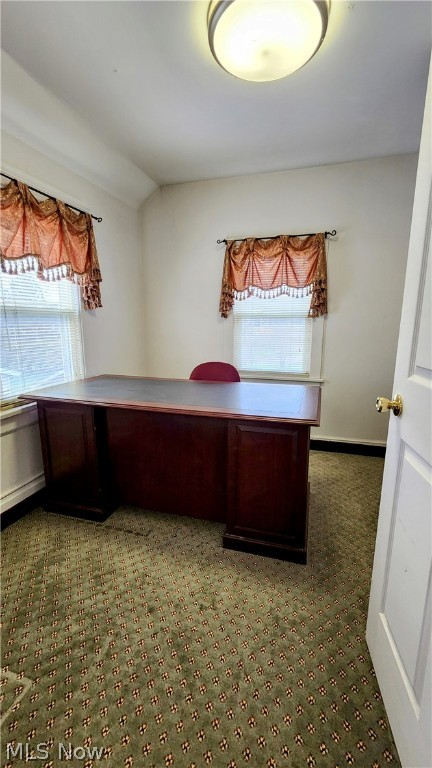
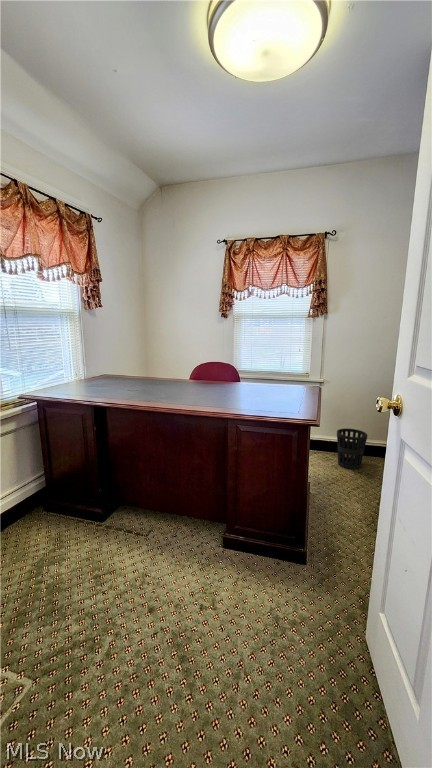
+ wastebasket [336,428,368,470]
